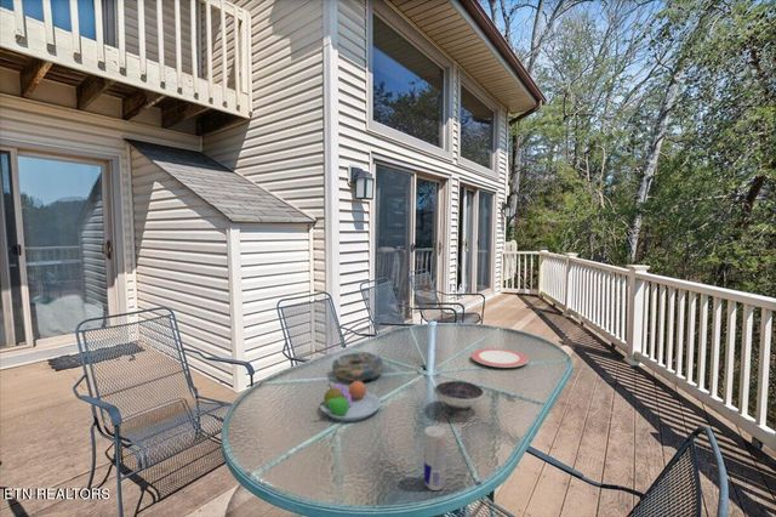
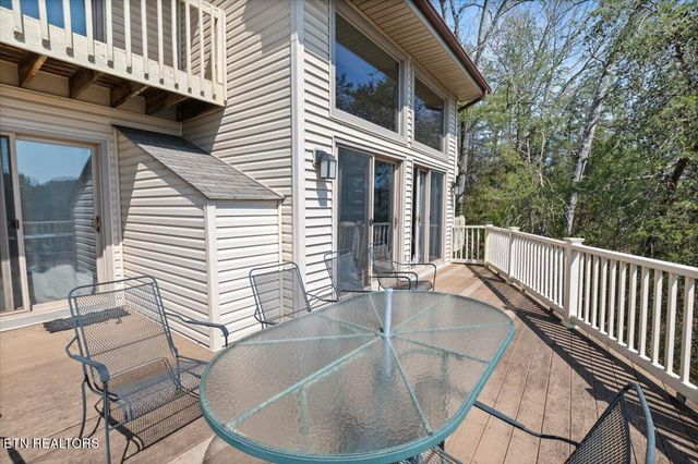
- bowl [433,380,485,422]
- decorative bowl [331,351,386,382]
- fruit bowl [319,380,382,422]
- beverage can [423,425,447,492]
- plate [470,347,529,369]
